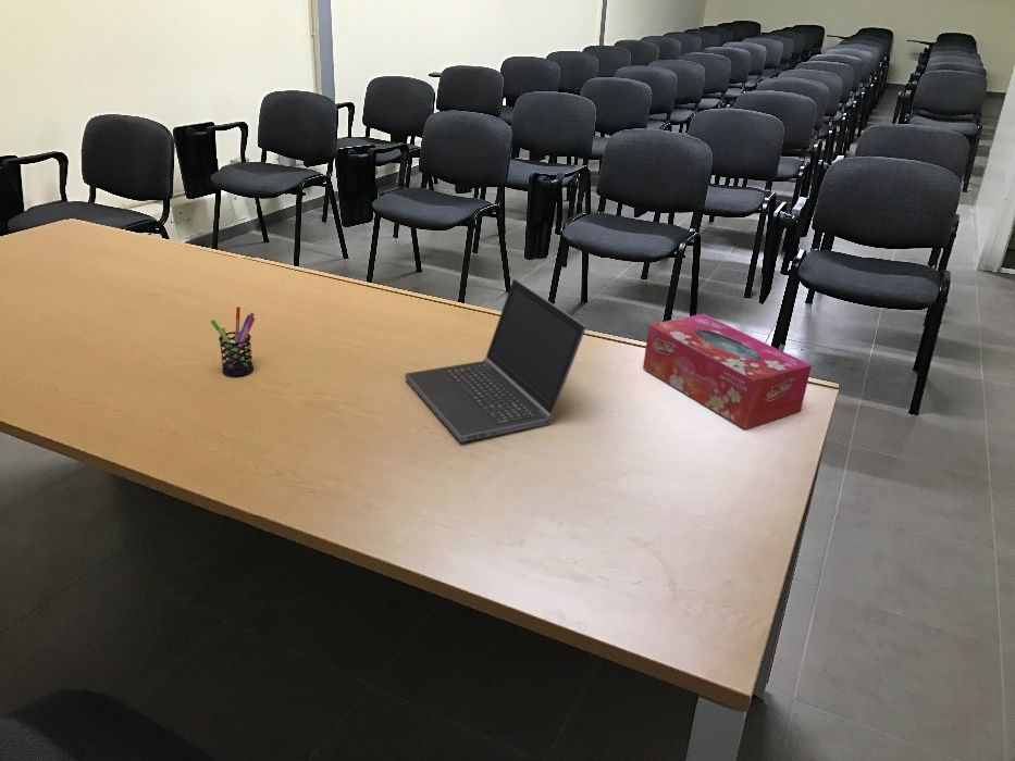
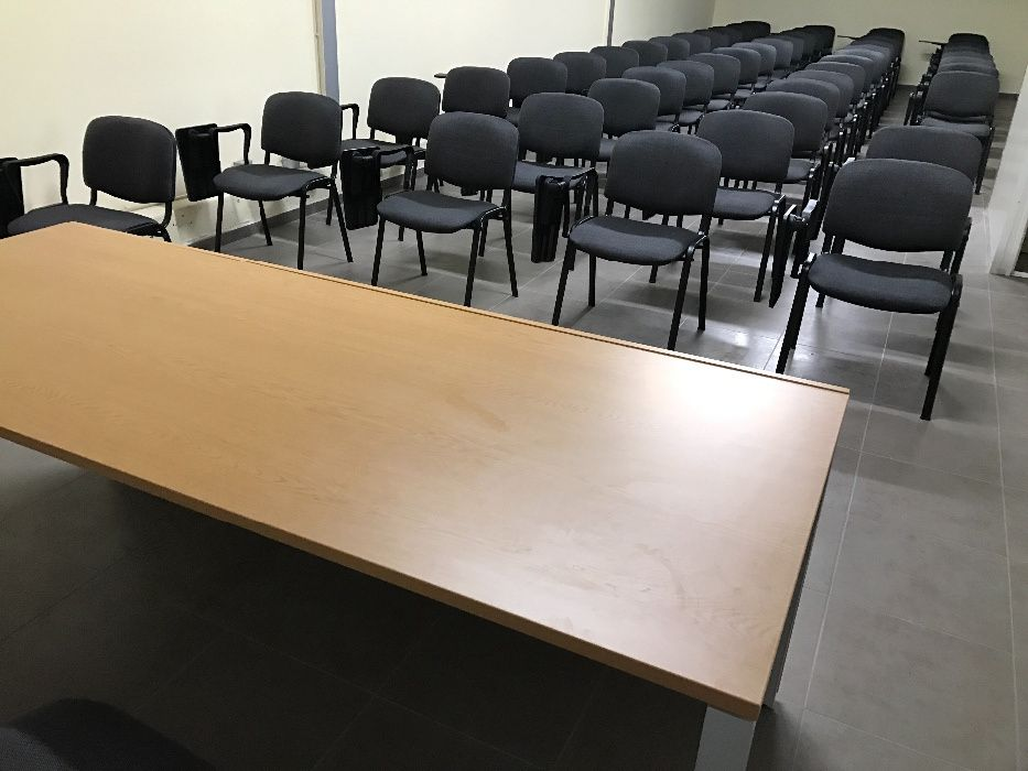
- laptop computer [404,277,587,444]
- pen holder [210,305,256,377]
- tissue box [642,313,813,429]
